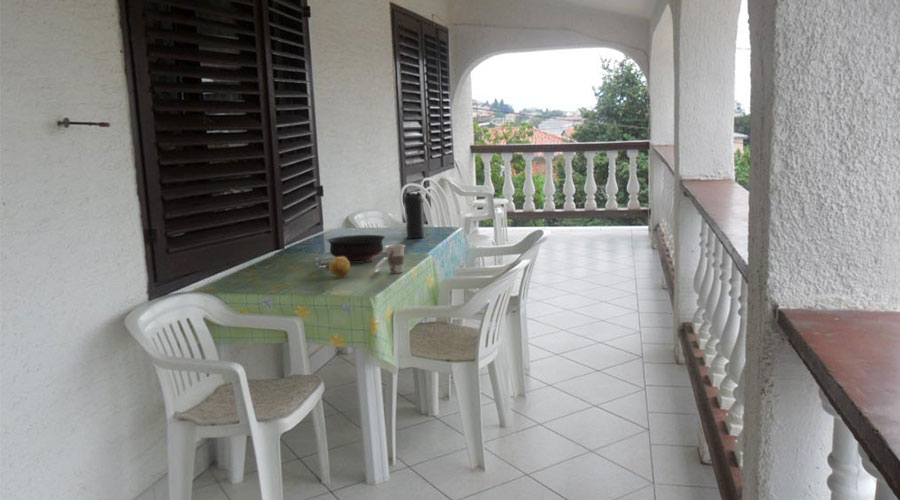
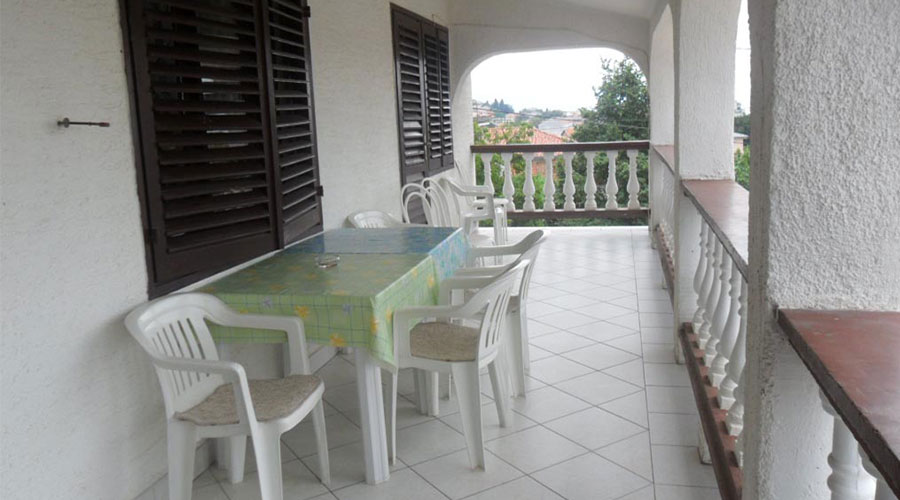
- bowl [326,234,386,264]
- cup [373,244,406,274]
- fruit [328,256,351,278]
- water bottle [402,191,425,240]
